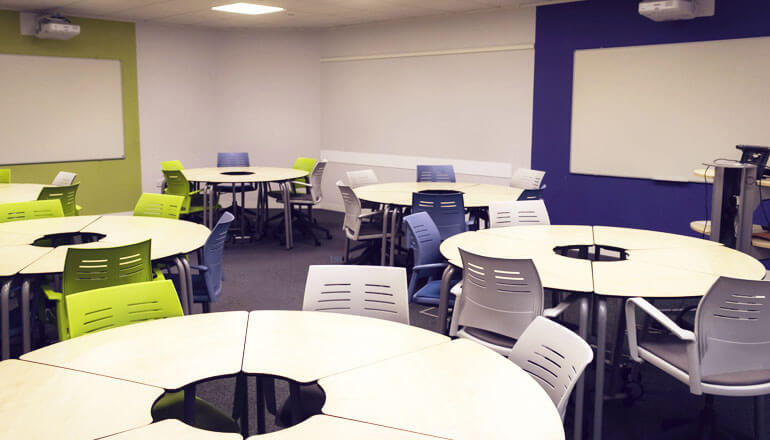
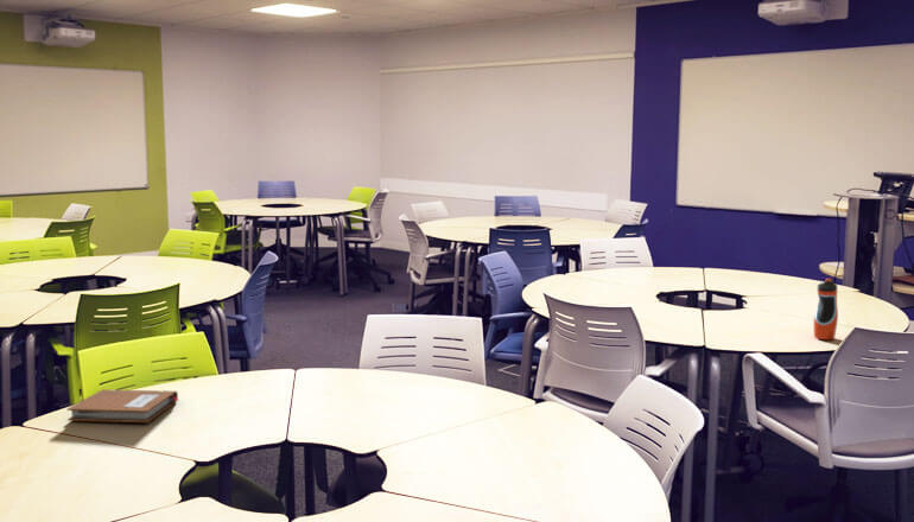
+ water bottle [812,278,839,340]
+ notebook [66,388,180,424]
